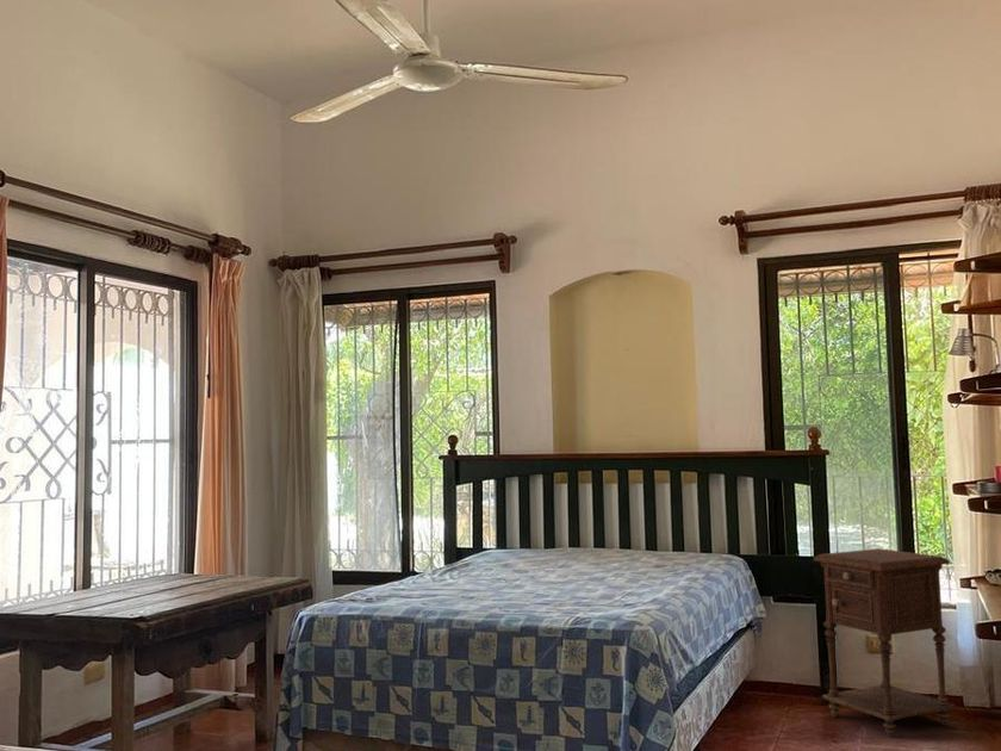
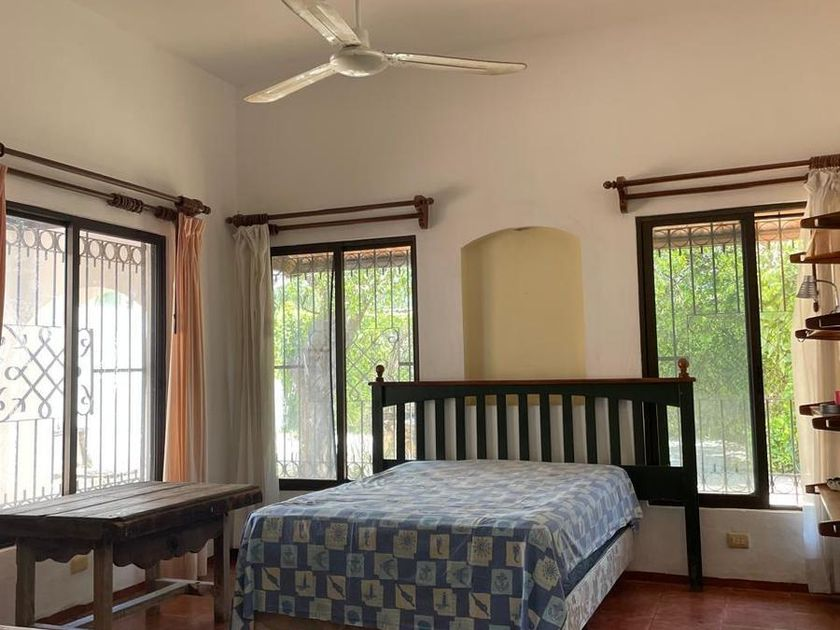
- nightstand [813,547,957,738]
